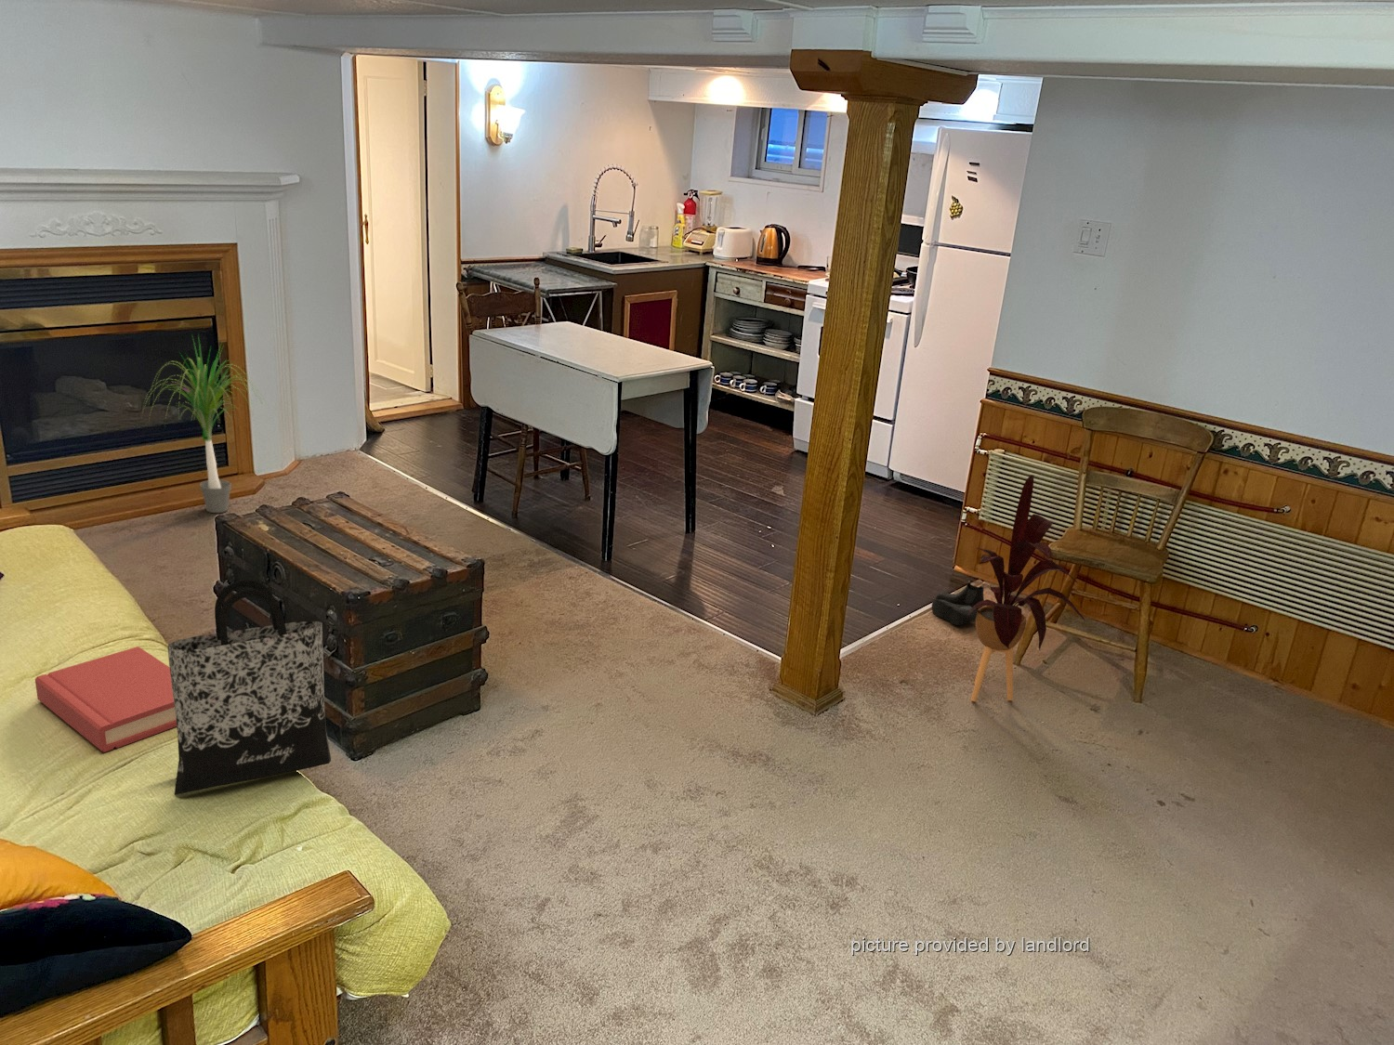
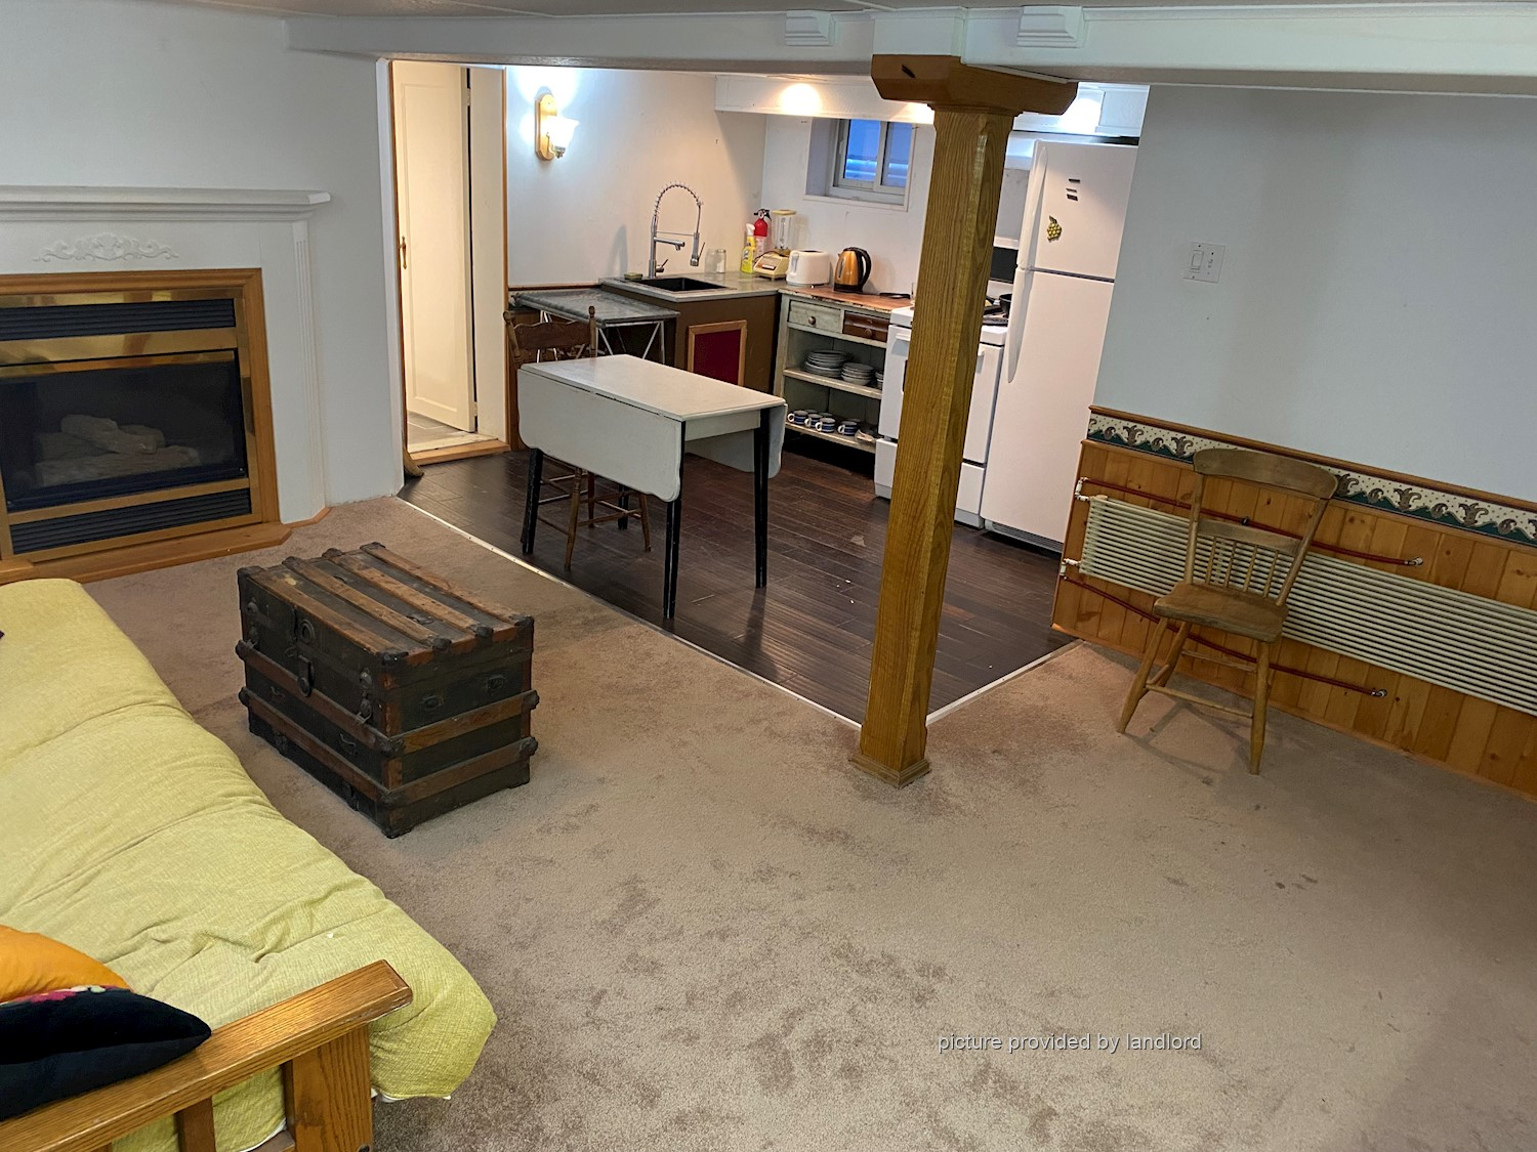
- boots [931,580,988,626]
- potted plant [140,333,269,514]
- house plant [967,474,1087,703]
- tote bag [167,578,331,796]
- hardback book [34,645,177,753]
